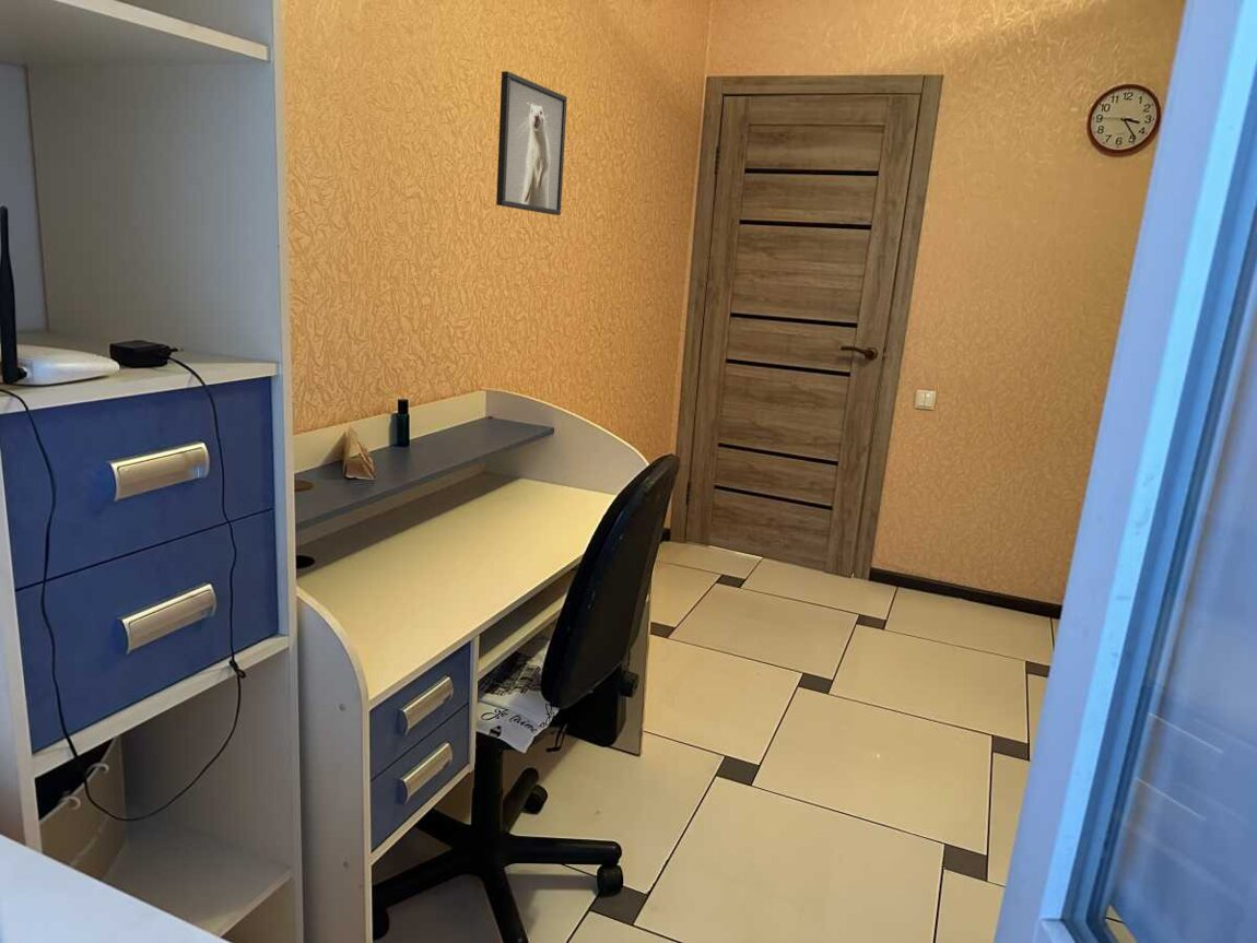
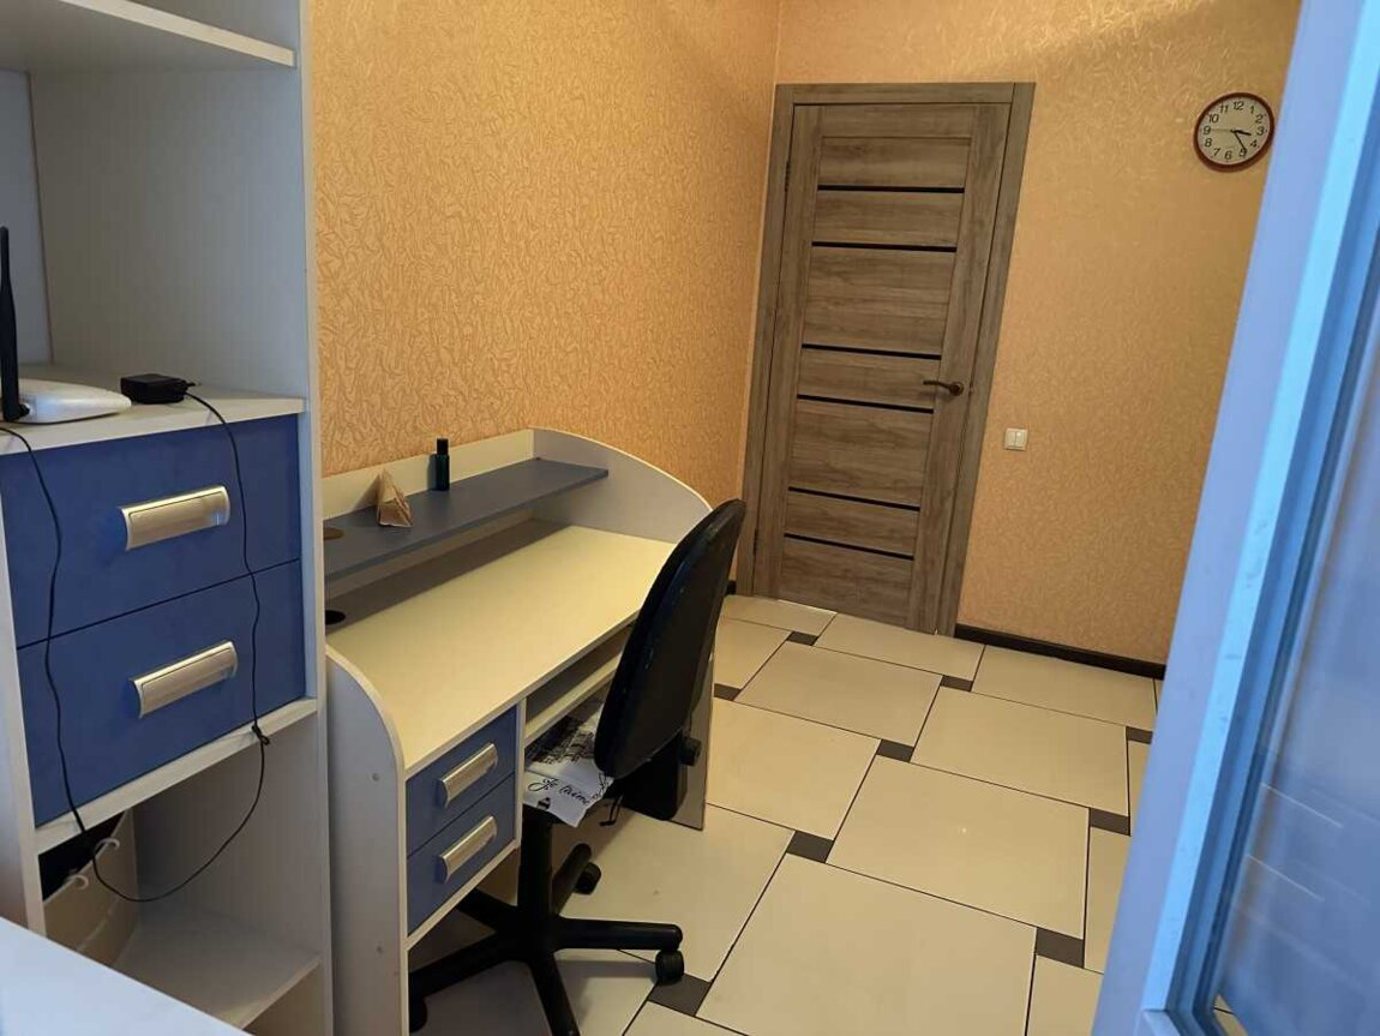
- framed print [495,70,568,216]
